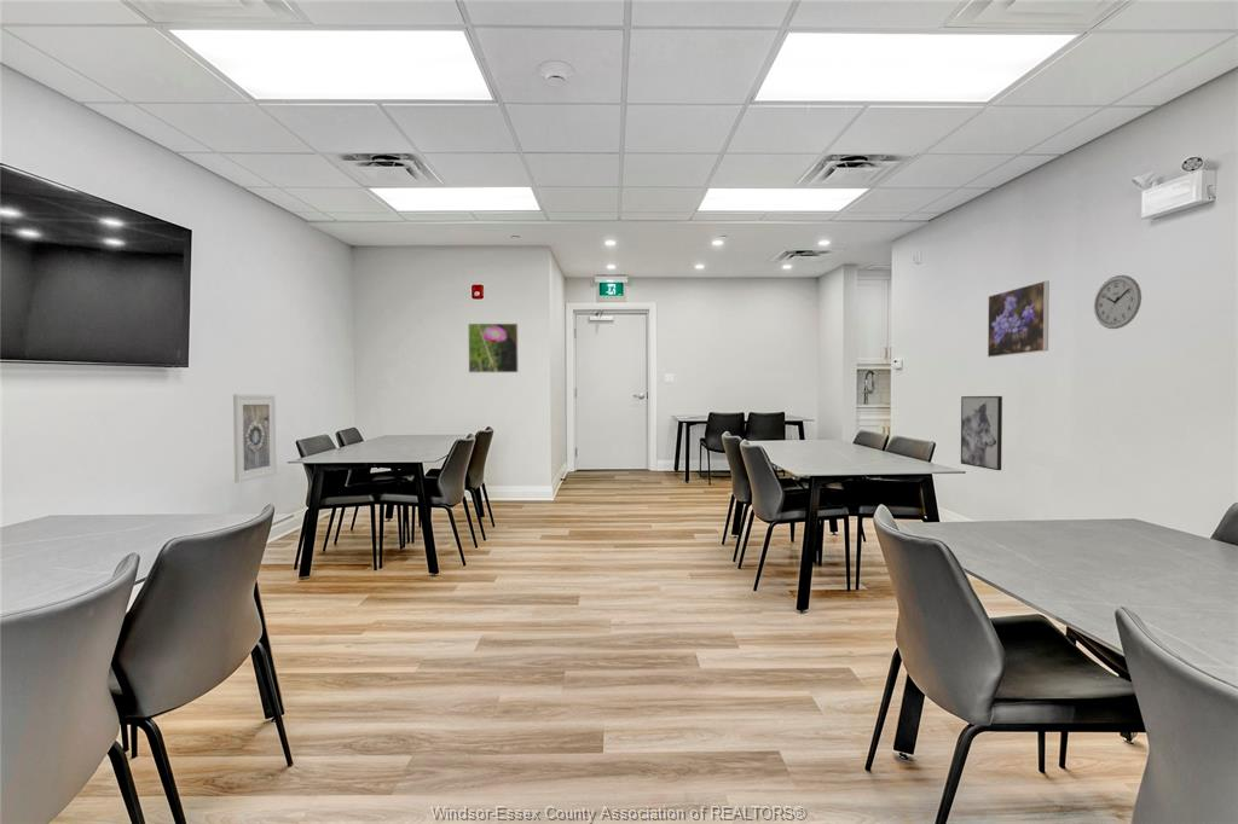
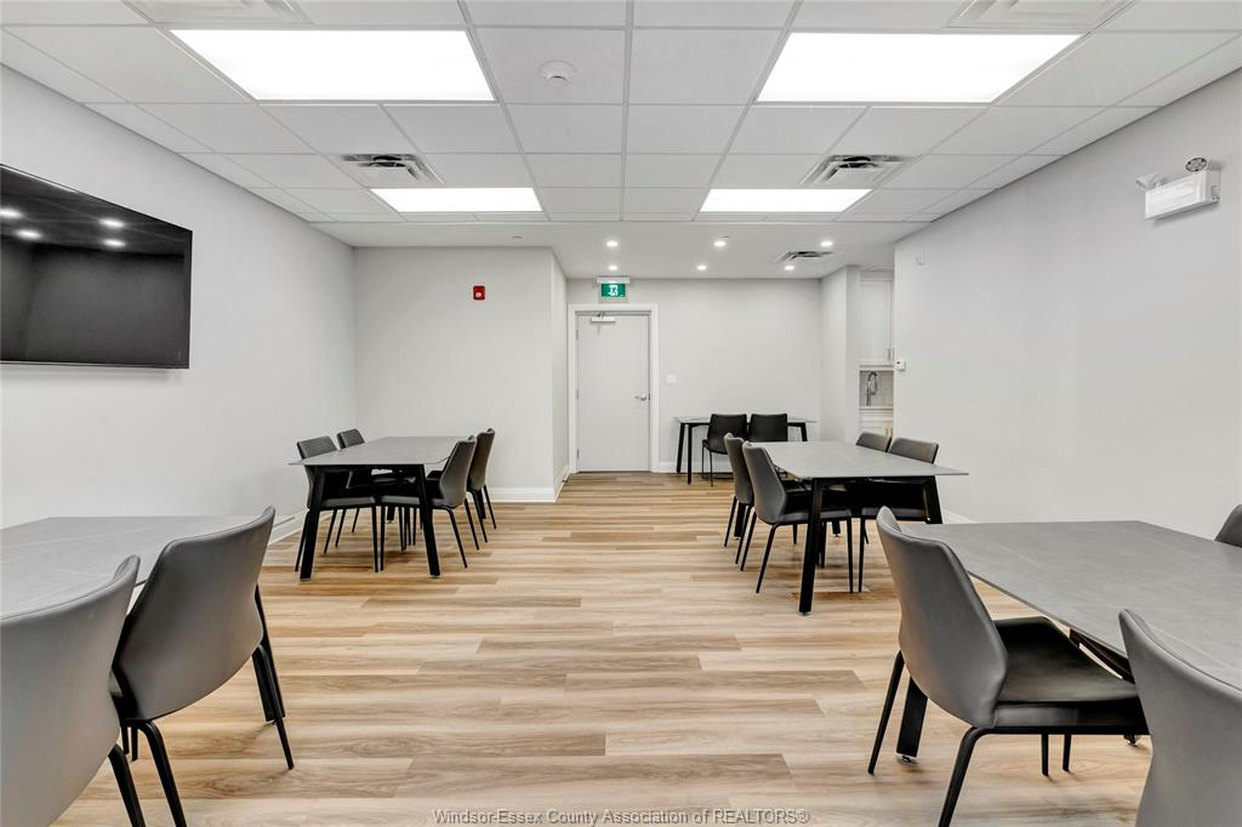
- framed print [987,280,1051,359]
- wall art [960,395,1003,471]
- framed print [467,323,520,373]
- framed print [232,393,278,483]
- wall clock [1093,274,1142,330]
